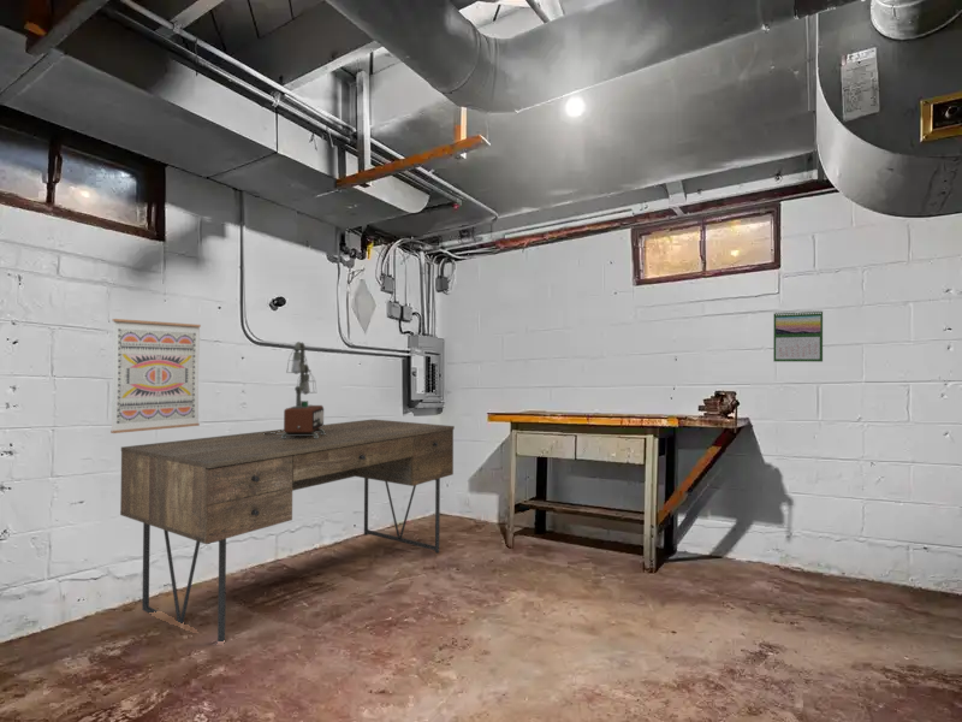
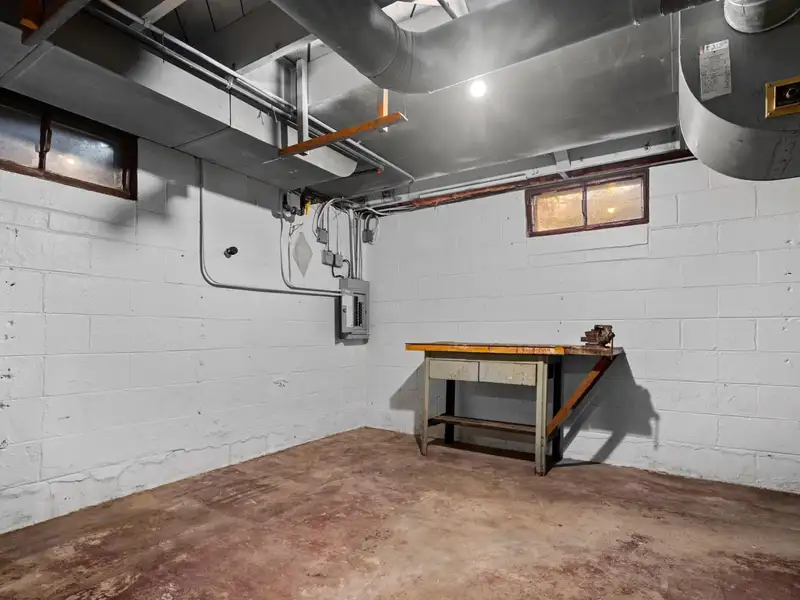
- table lamp [263,341,326,438]
- desk [119,419,456,643]
- wall art [109,318,202,434]
- calendar [772,309,824,363]
